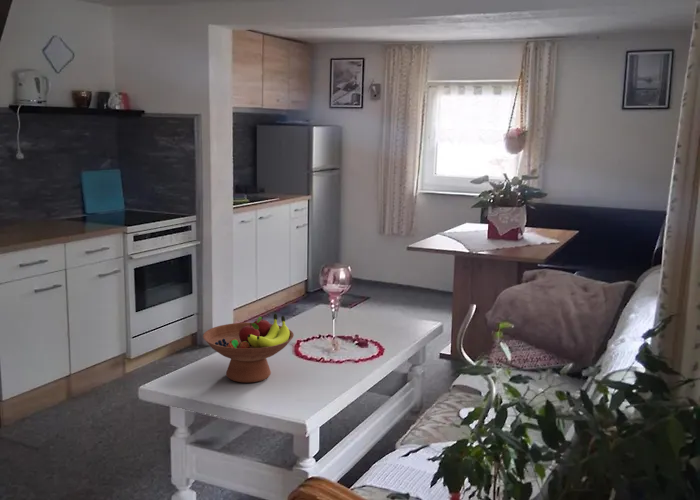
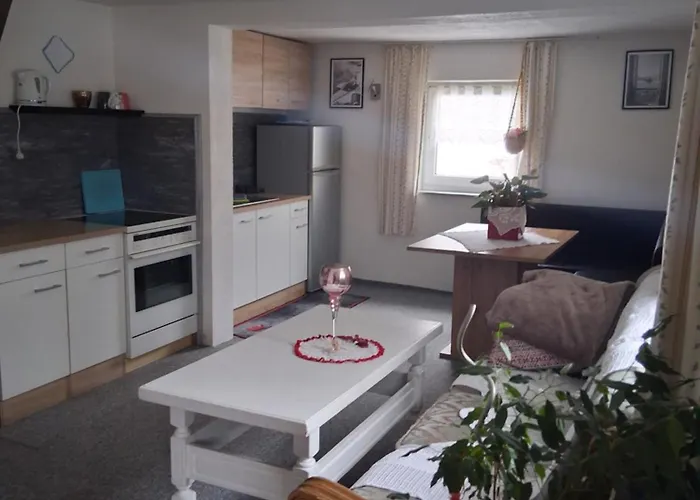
- fruit bowl [202,313,295,384]
